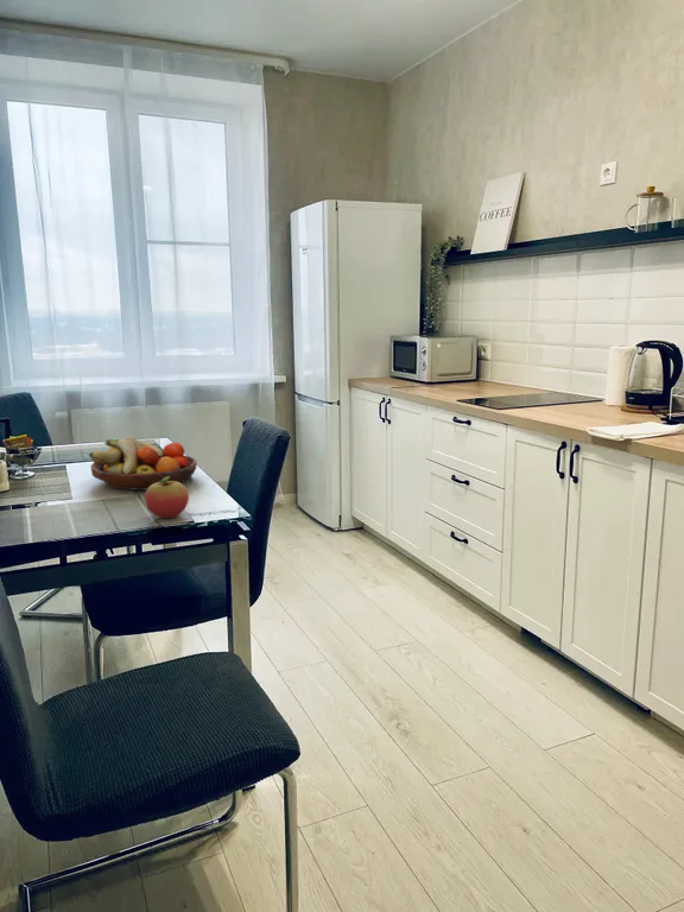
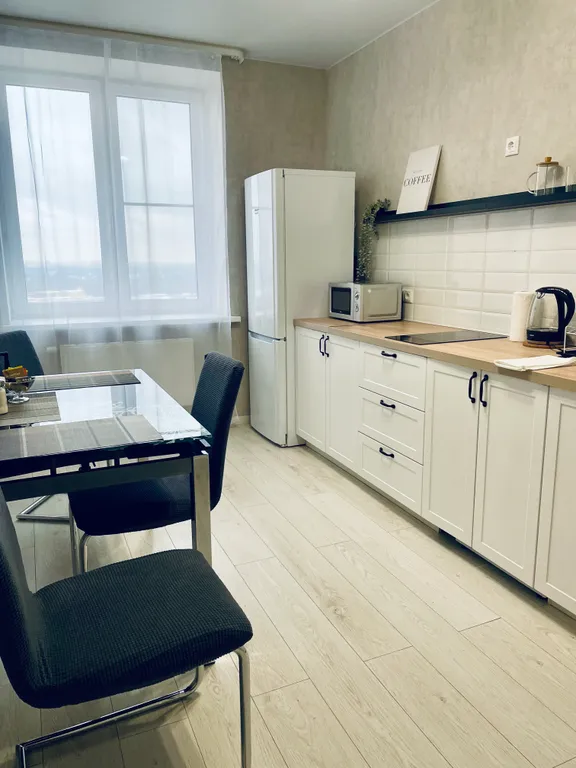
- fruit bowl [88,435,198,492]
- fruit [144,476,190,519]
